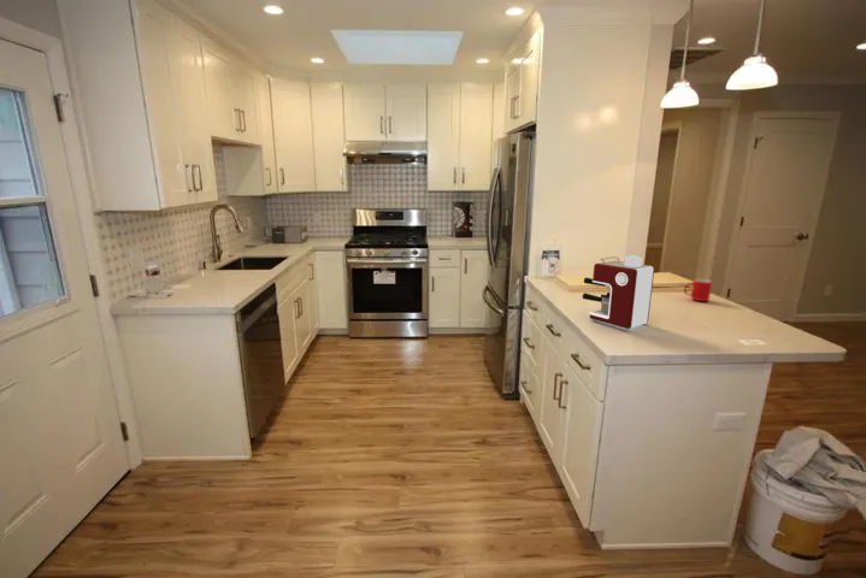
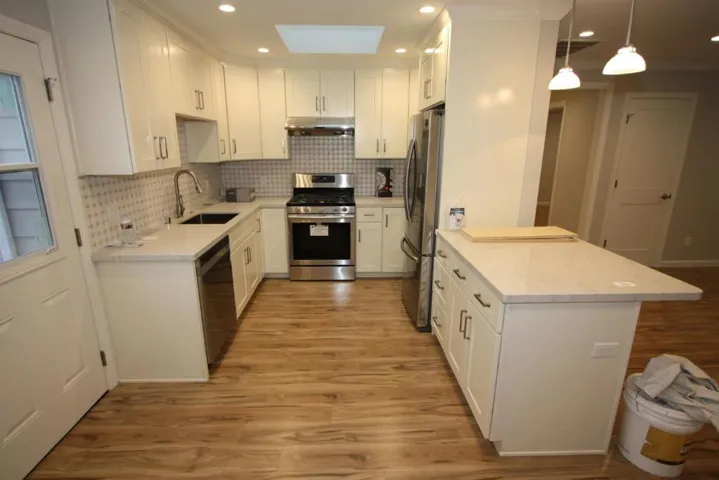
- coffee maker [582,254,655,330]
- cup [683,278,713,302]
